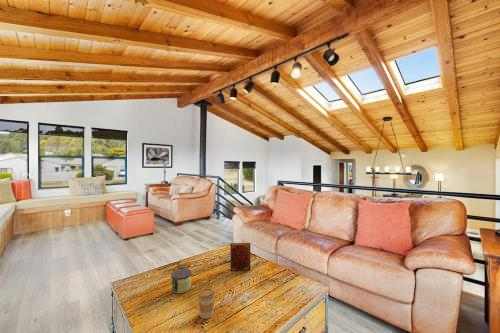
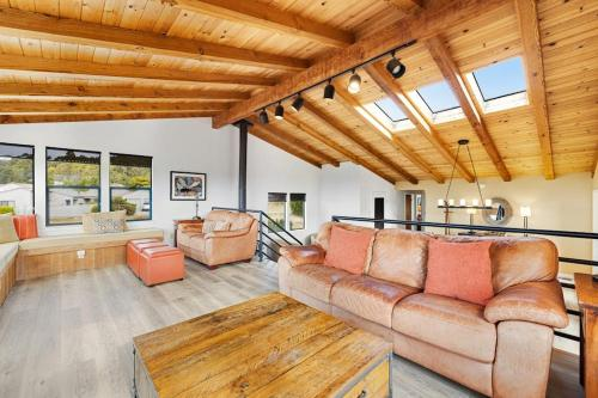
- book [229,242,252,272]
- coffee cup [197,288,216,320]
- candle [170,268,193,294]
